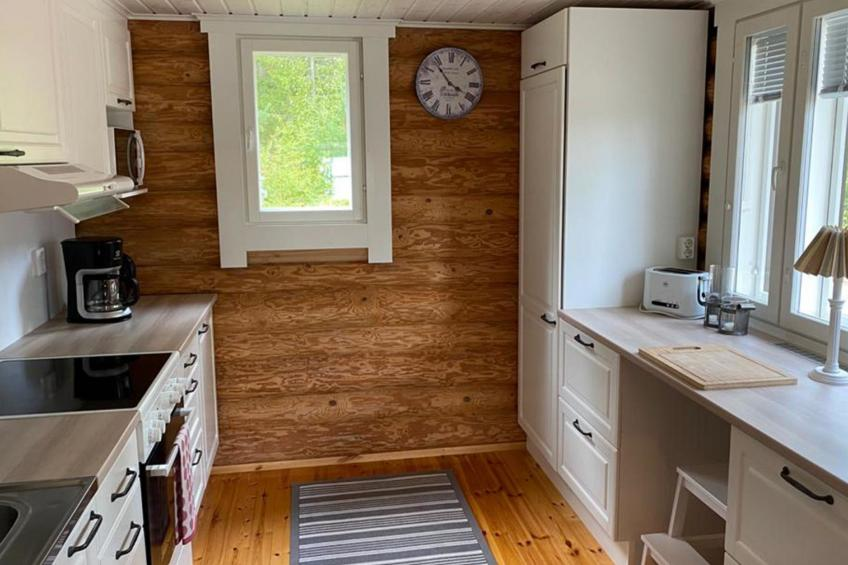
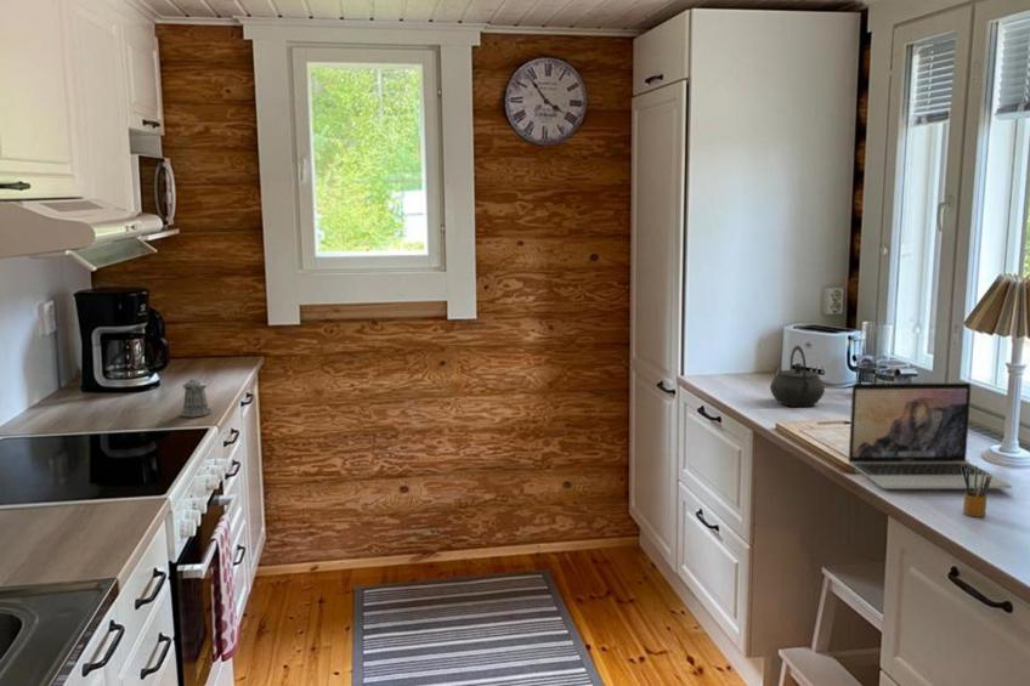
+ laptop [848,381,1013,491]
+ kettle [769,345,826,408]
+ pencil box [961,463,992,518]
+ pepper shaker [180,378,213,418]
